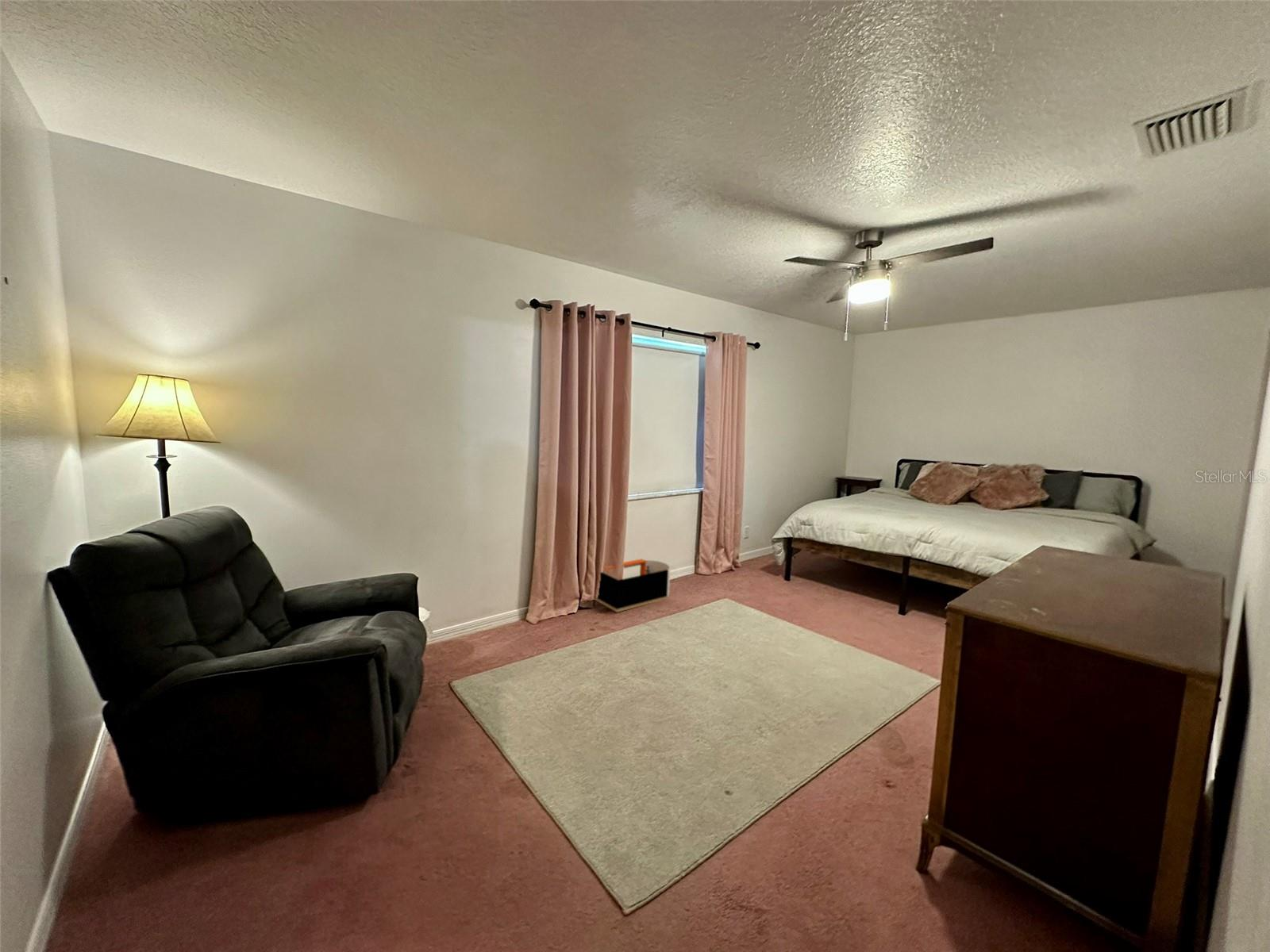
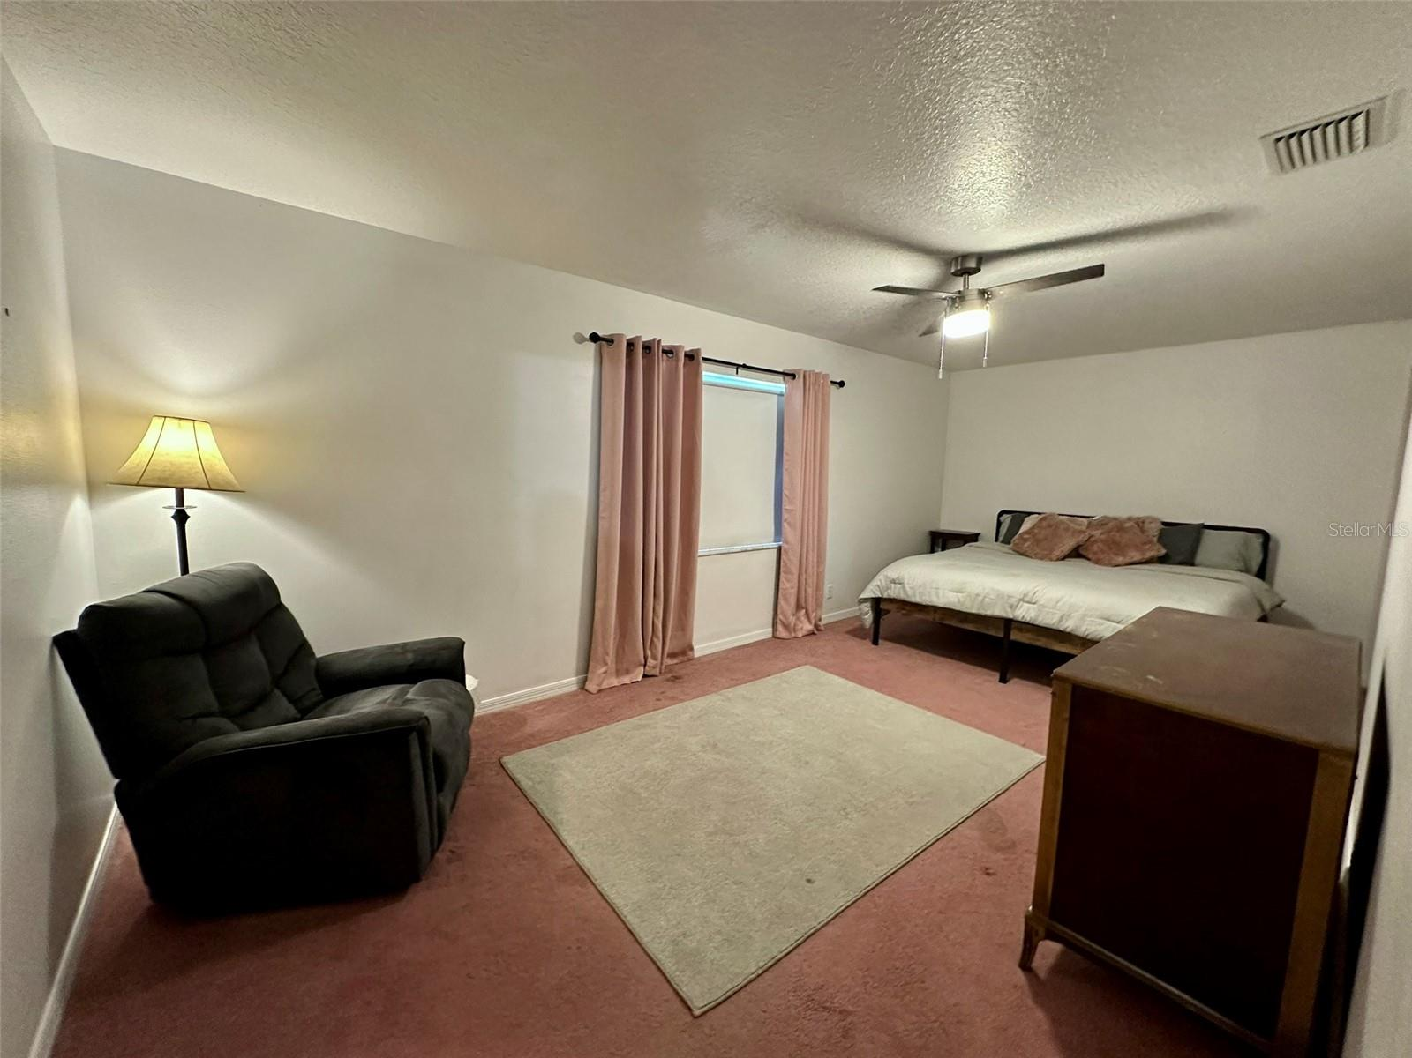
- storage bin [595,559,672,613]
